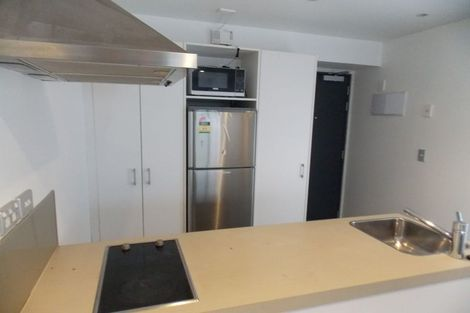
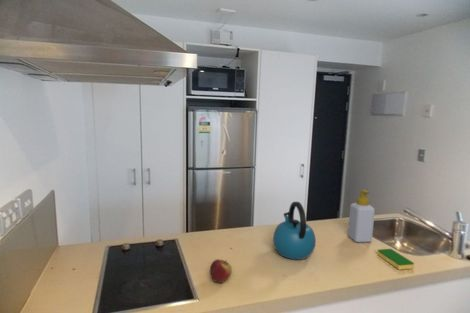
+ kettle [272,201,317,260]
+ apple [209,258,233,284]
+ dish sponge [376,248,415,271]
+ soap bottle [347,189,376,243]
